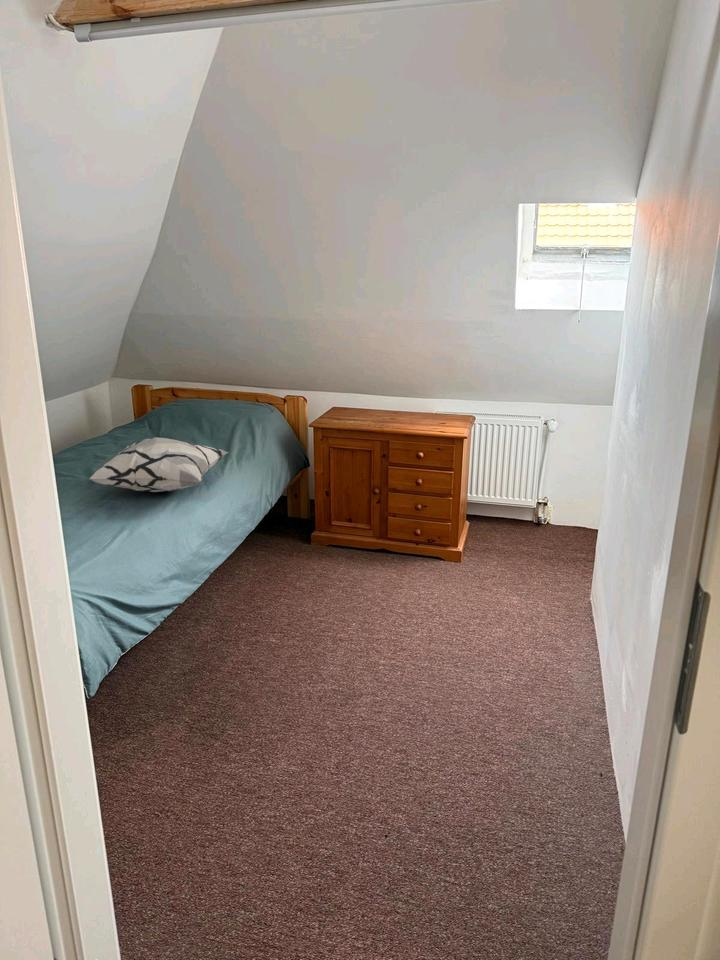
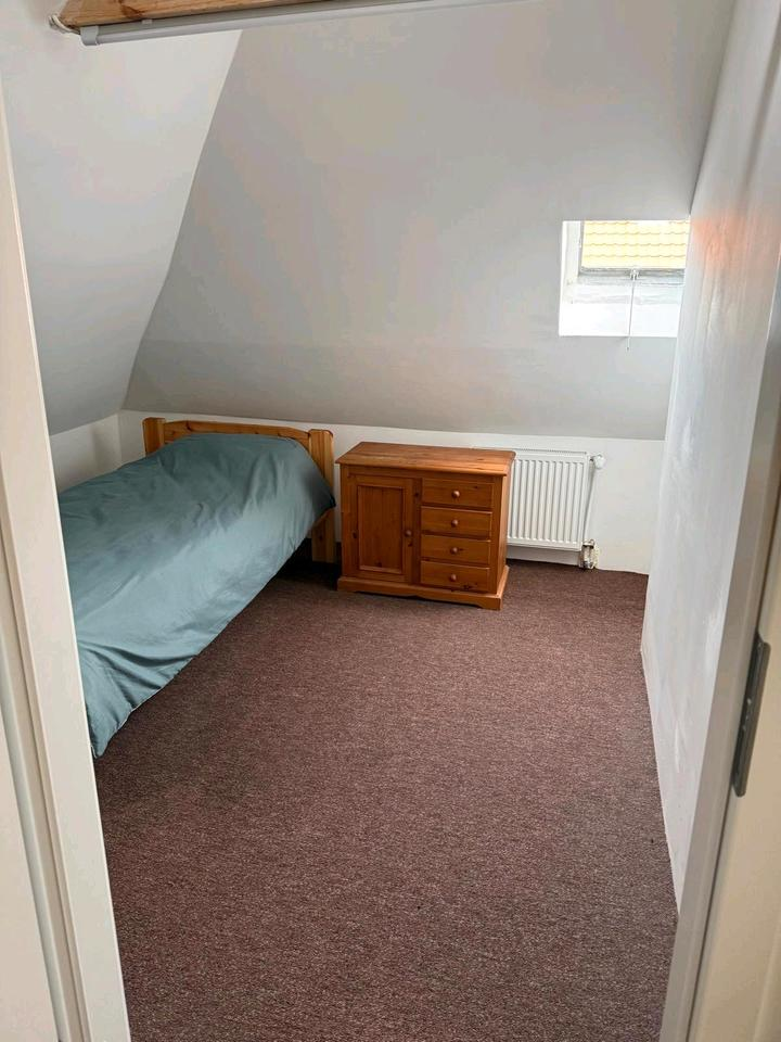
- decorative pillow [88,436,229,493]
